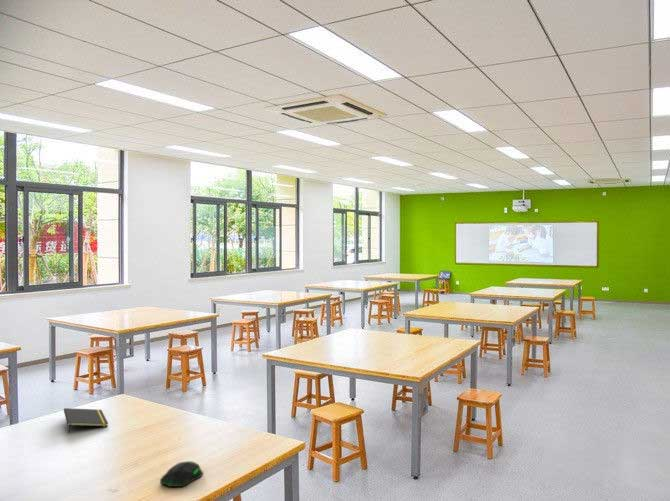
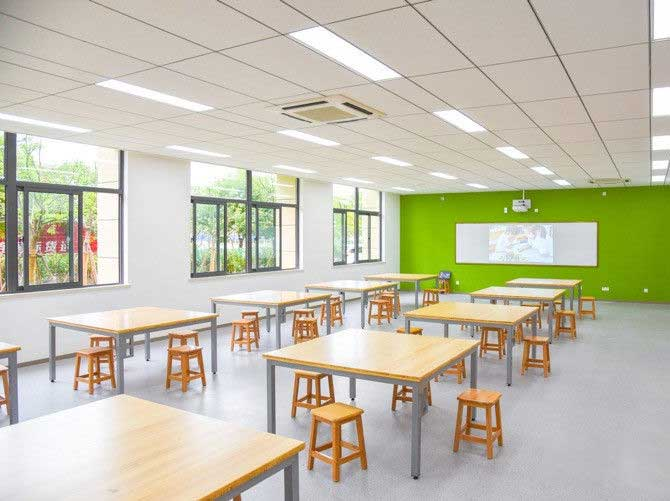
- computer mouse [159,460,204,488]
- notepad [63,407,109,434]
